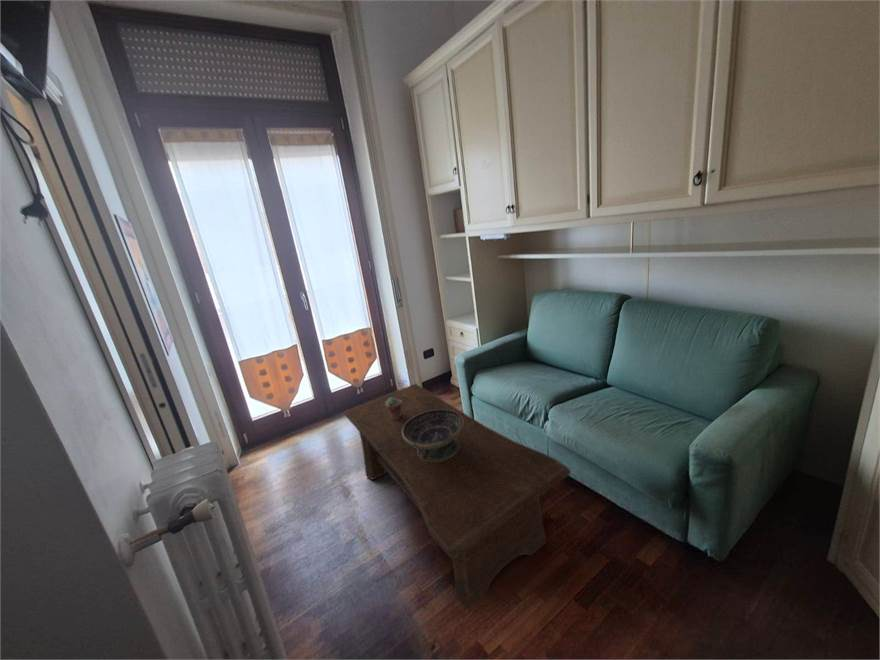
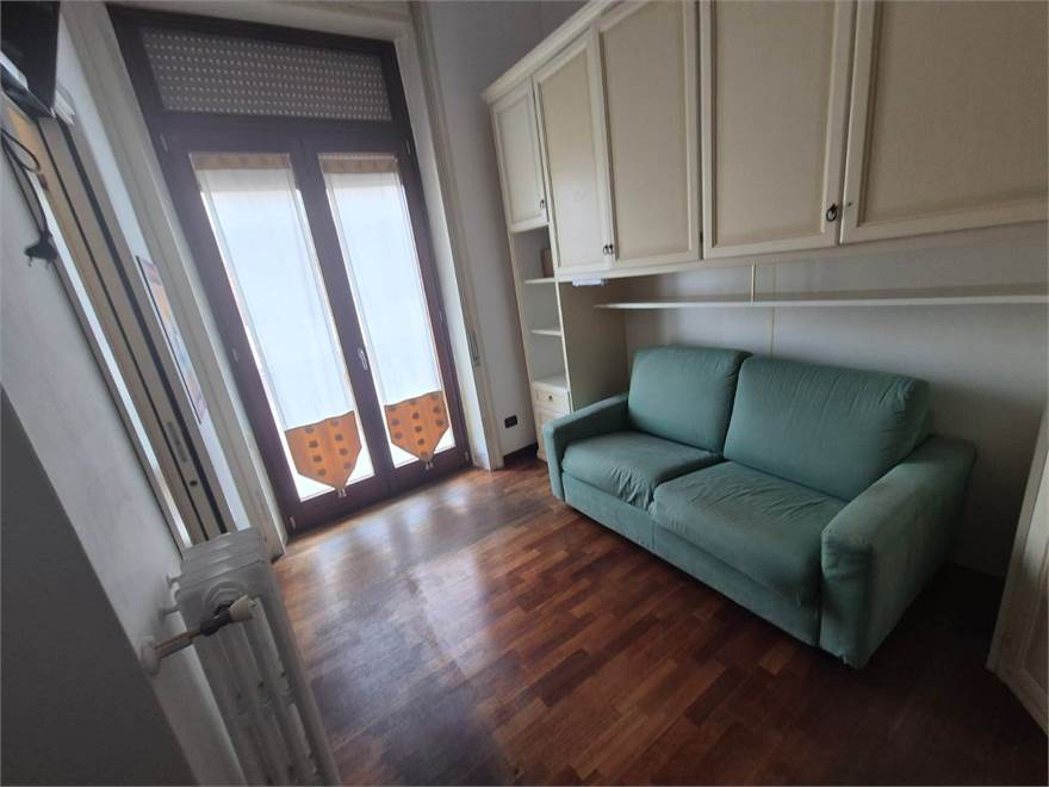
- potted succulent [386,397,402,419]
- decorative bowl [402,410,463,462]
- coffee table [343,383,571,609]
